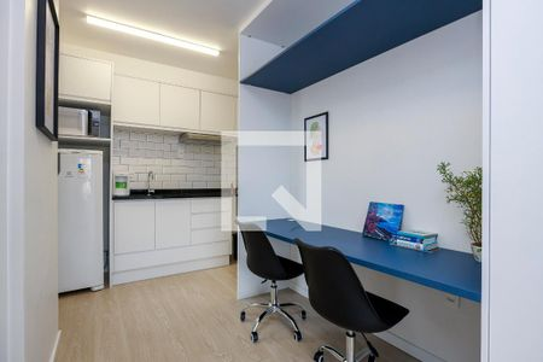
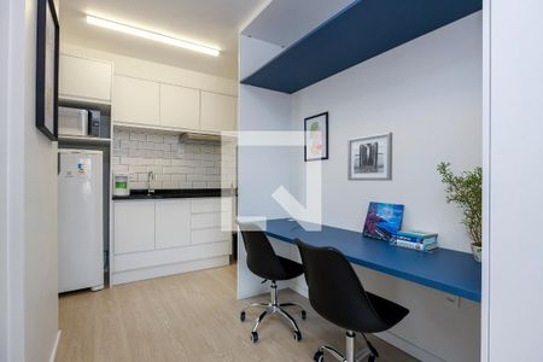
+ wall art [346,132,393,182]
